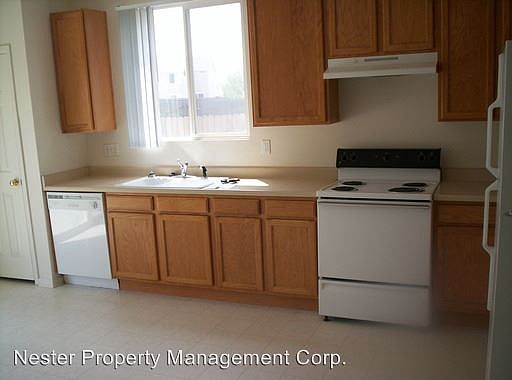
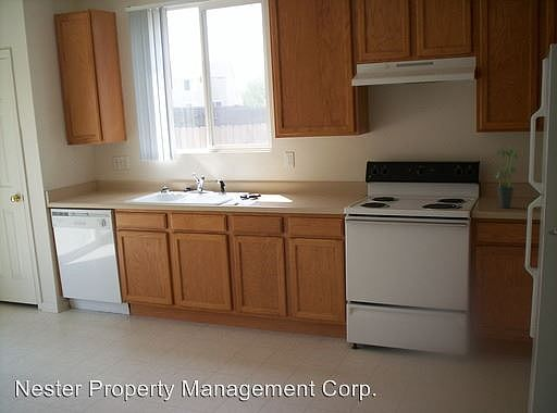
+ potted plant [493,146,521,209]
